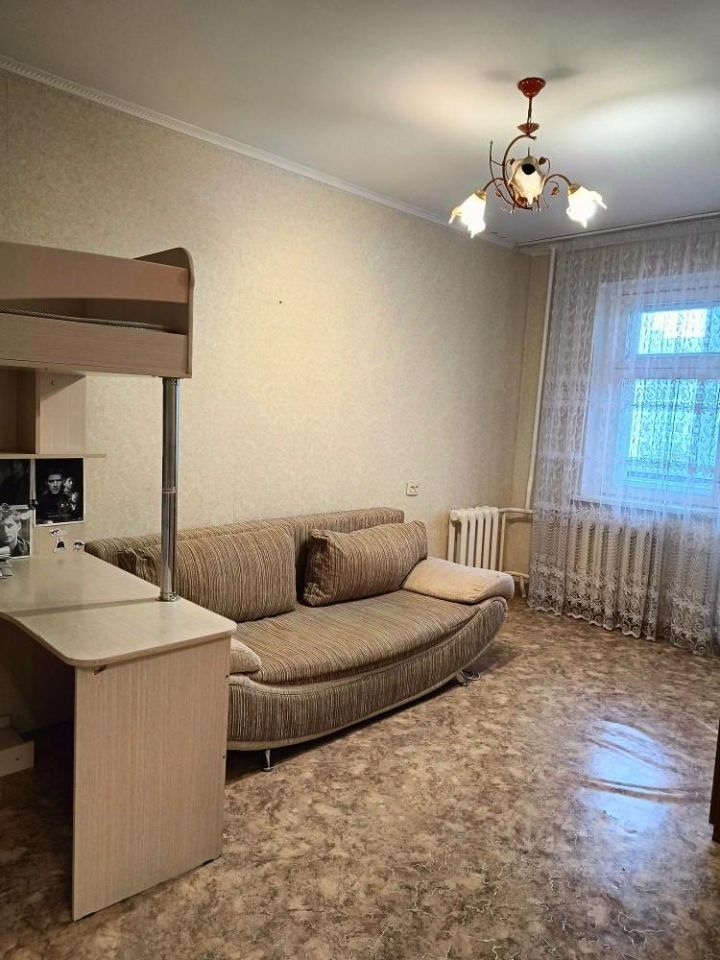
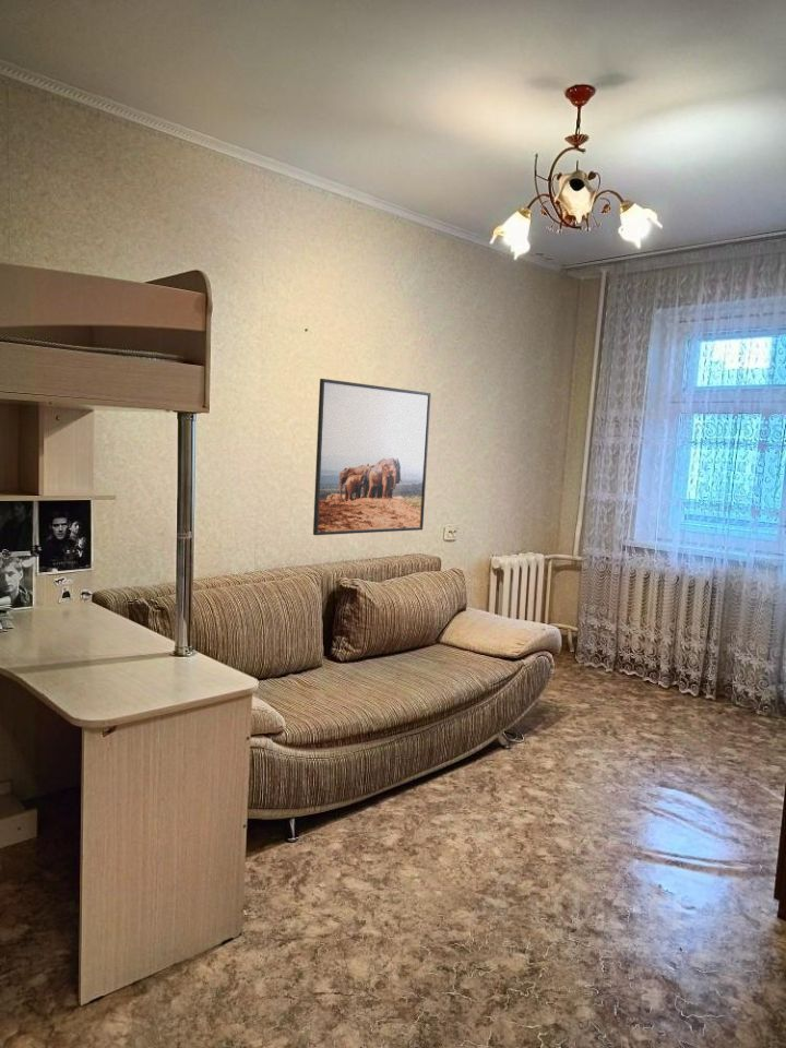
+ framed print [312,378,432,536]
